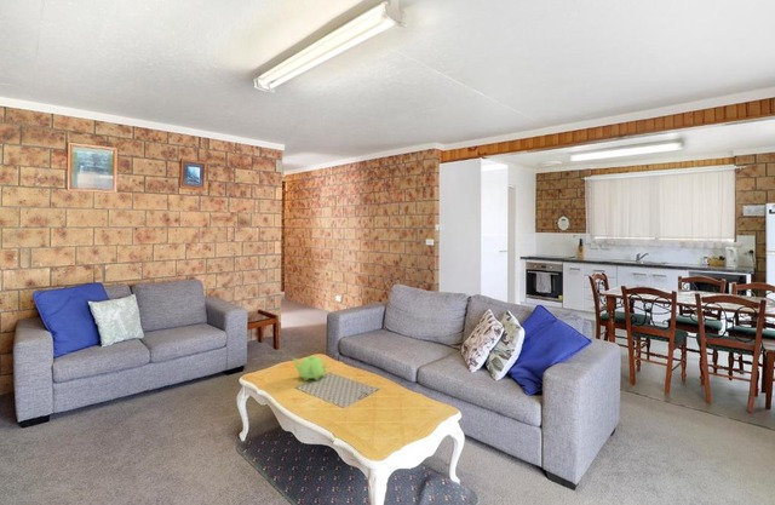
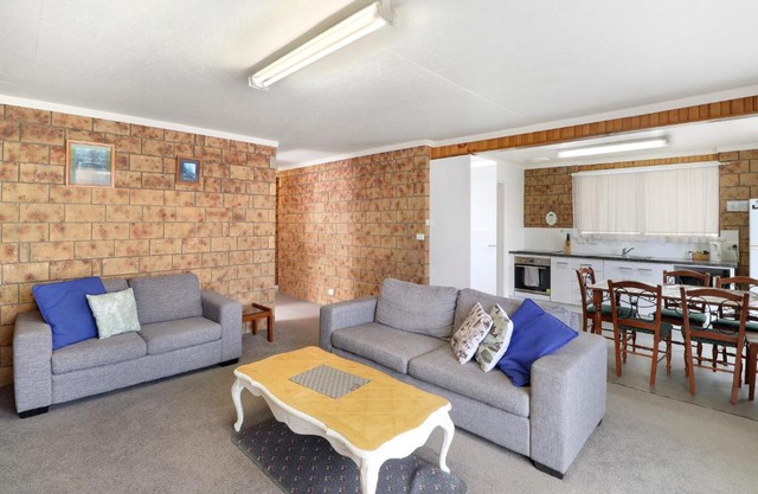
- teapot [292,355,328,381]
